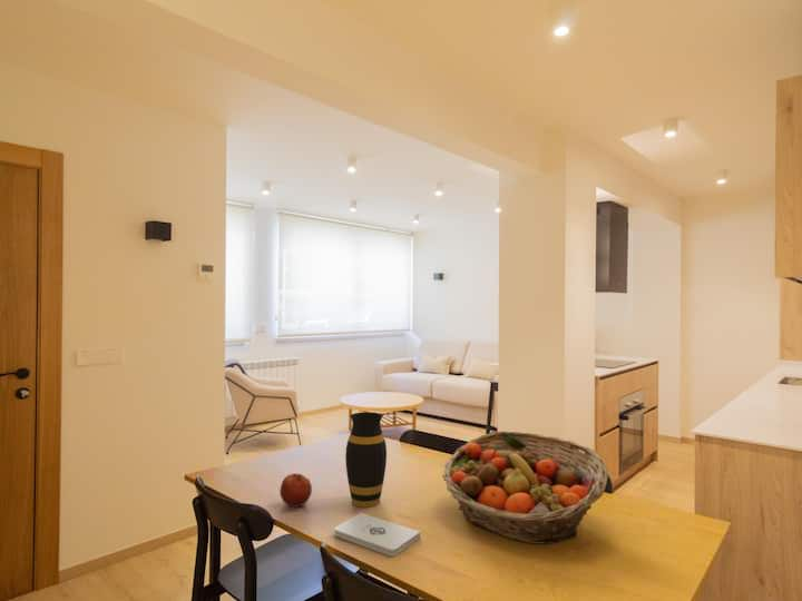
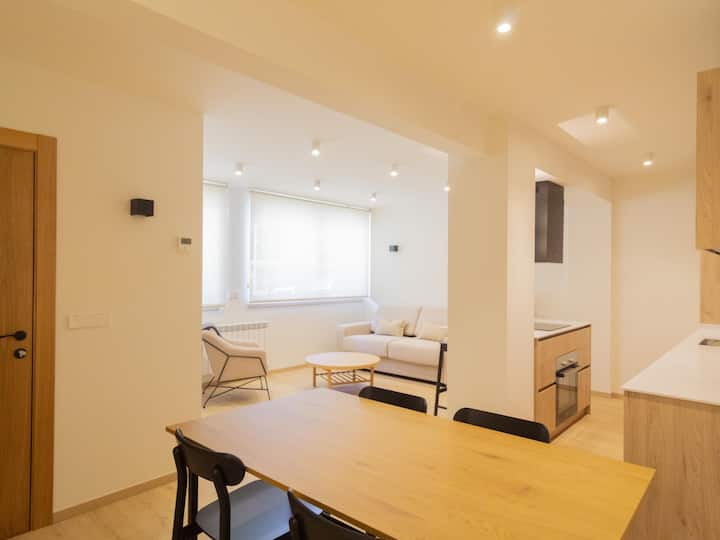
- vase [344,411,388,509]
- apple [278,473,313,509]
- fruit basket [441,431,609,545]
- notepad [333,512,421,558]
